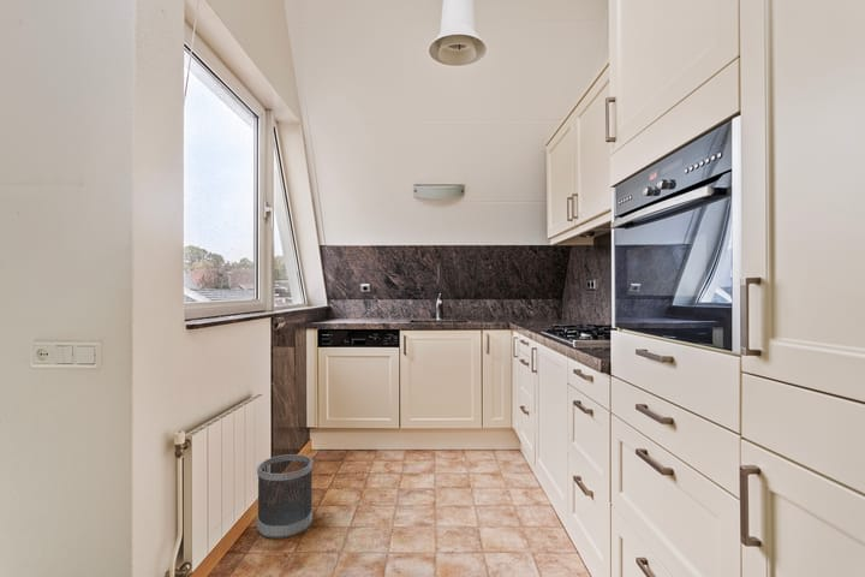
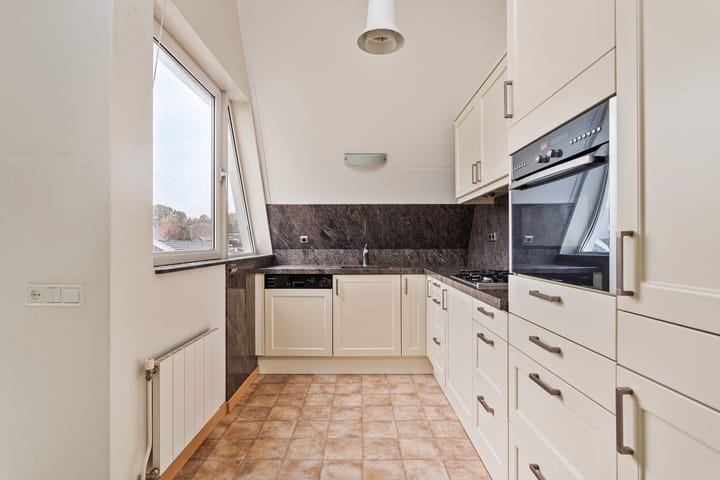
- wastebasket [256,453,314,540]
